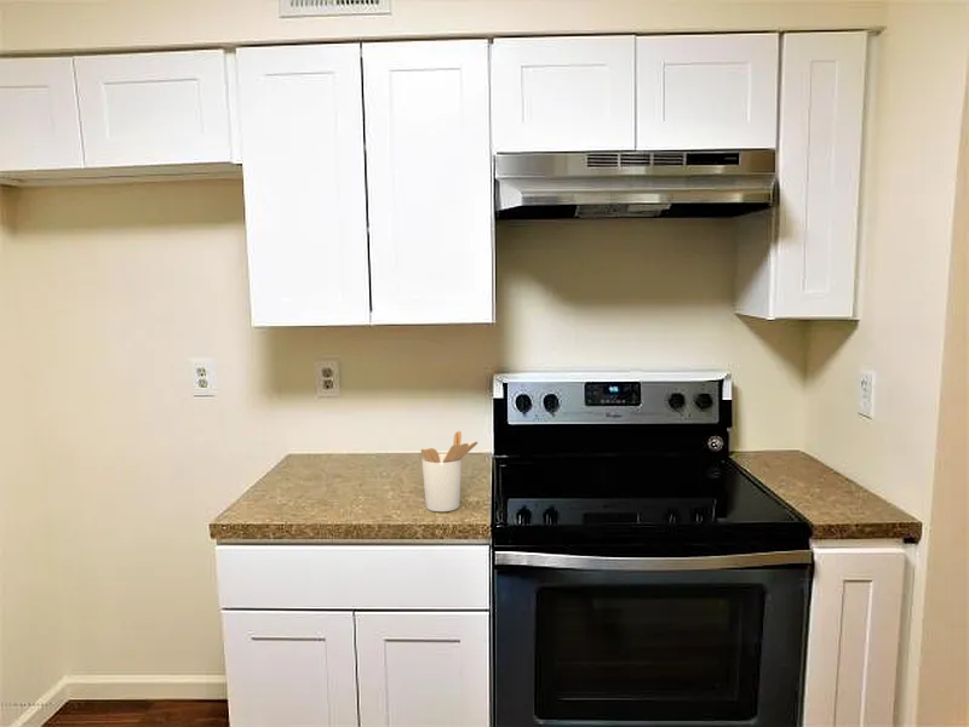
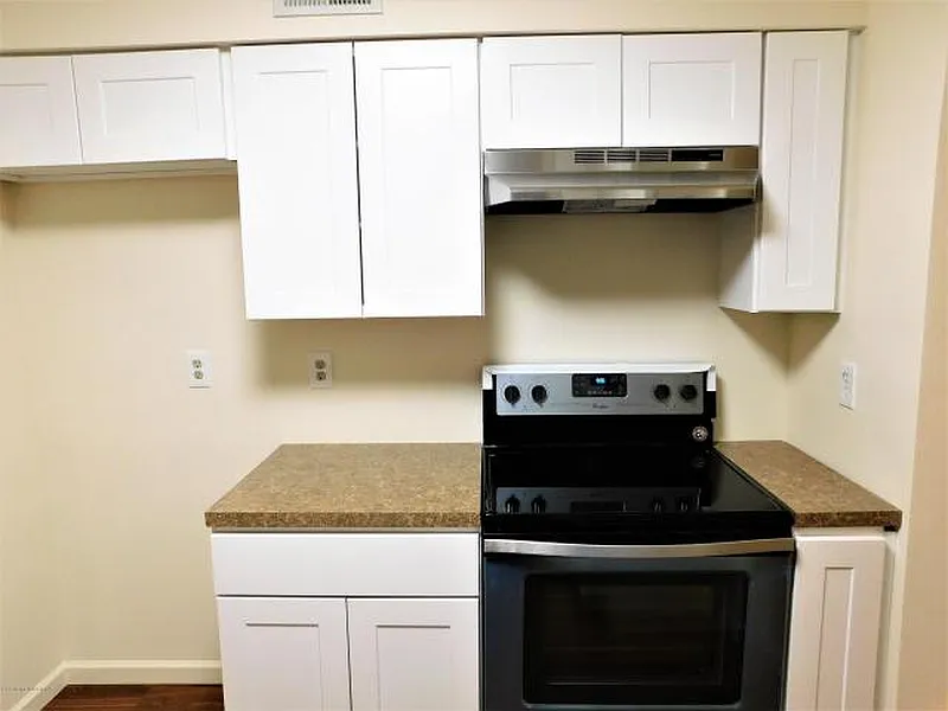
- utensil holder [420,430,478,513]
